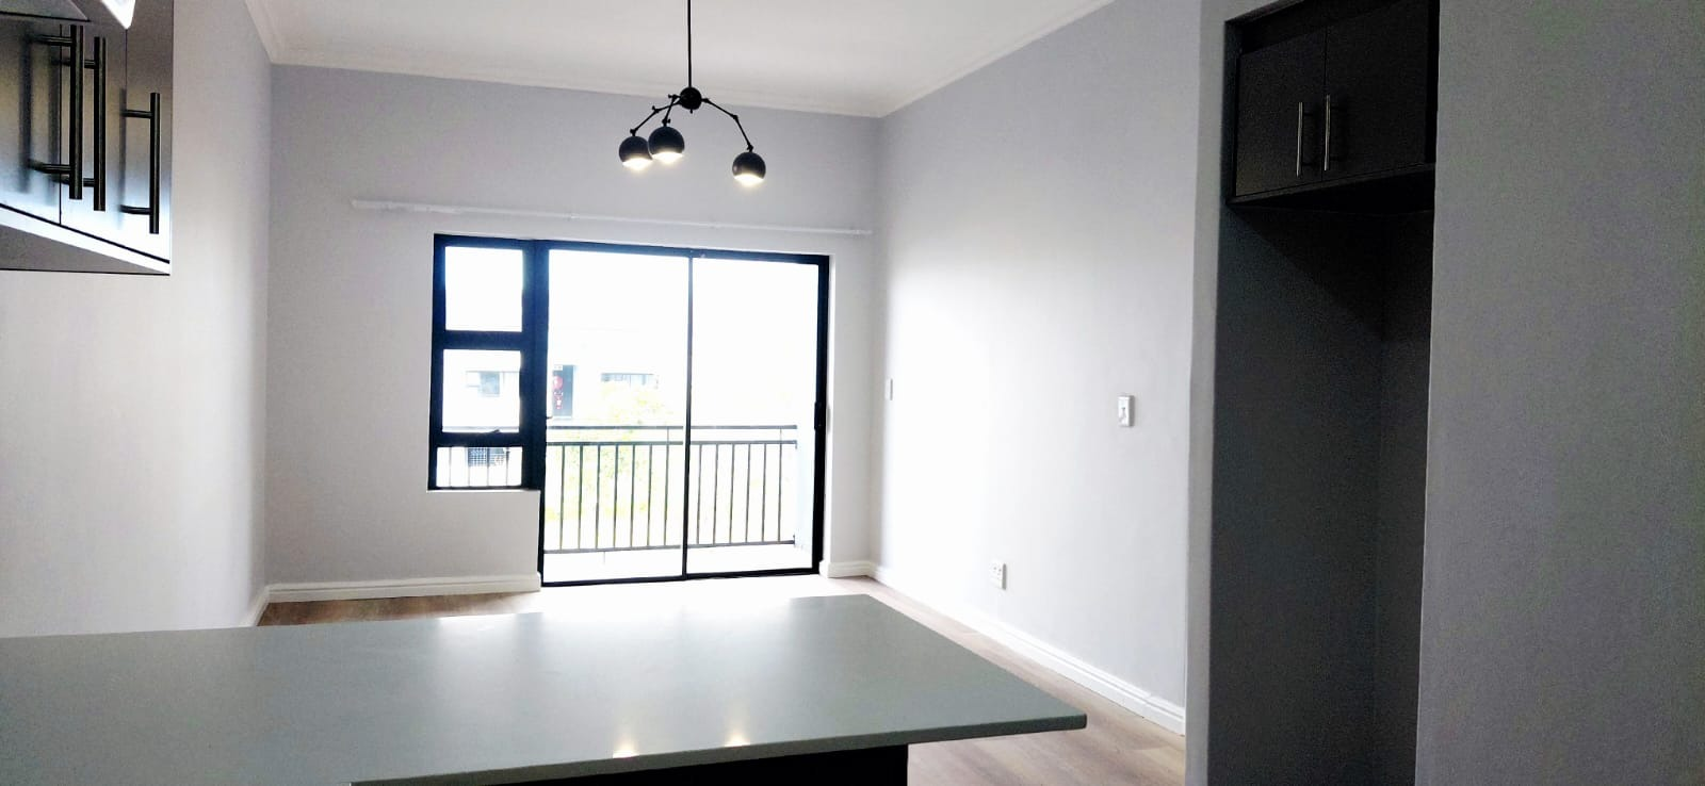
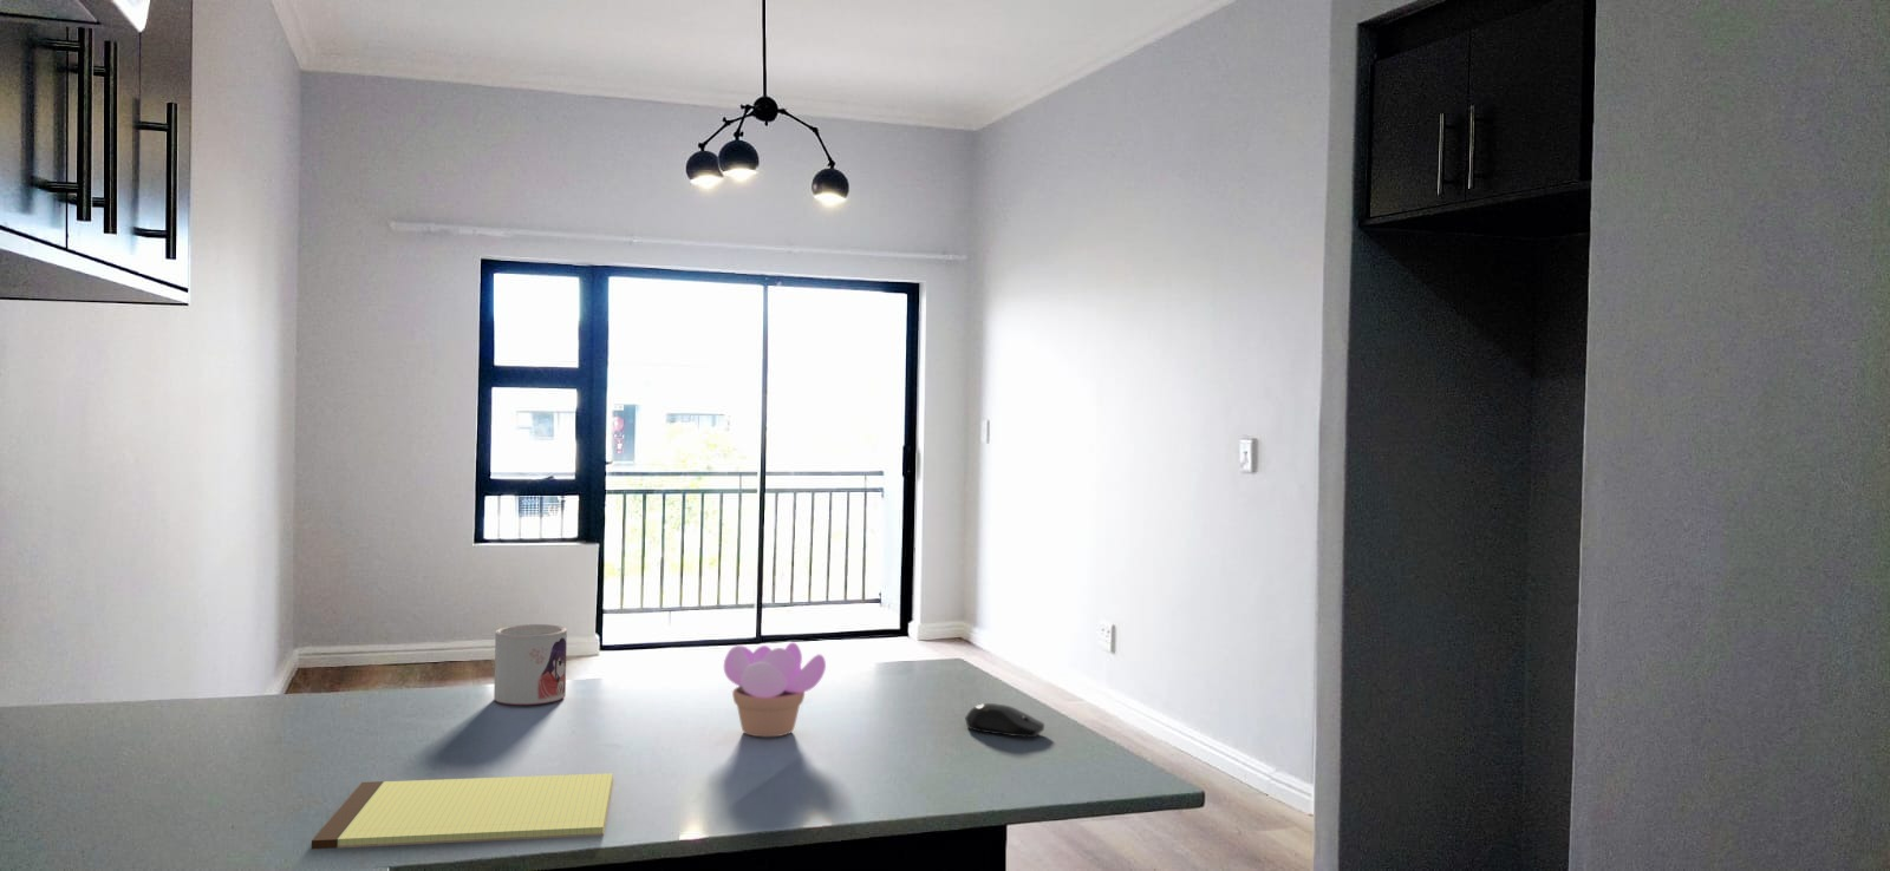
+ succulent plant [723,641,827,737]
+ notepad [311,772,615,849]
+ computer mouse [964,702,1045,738]
+ mug [493,623,568,706]
